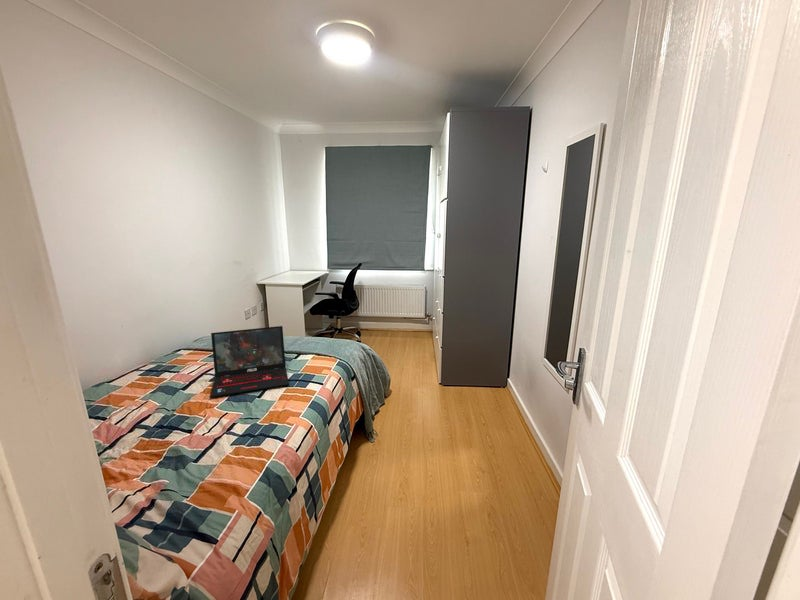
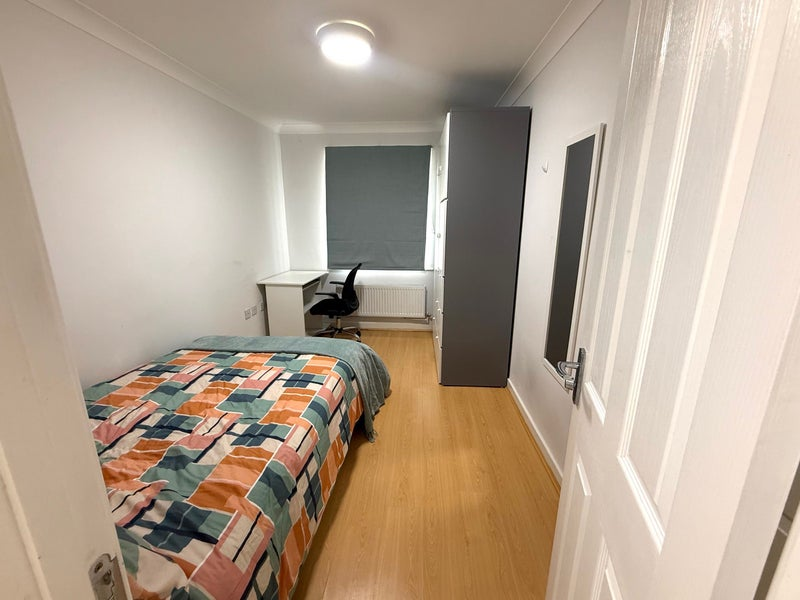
- laptop [209,325,290,398]
